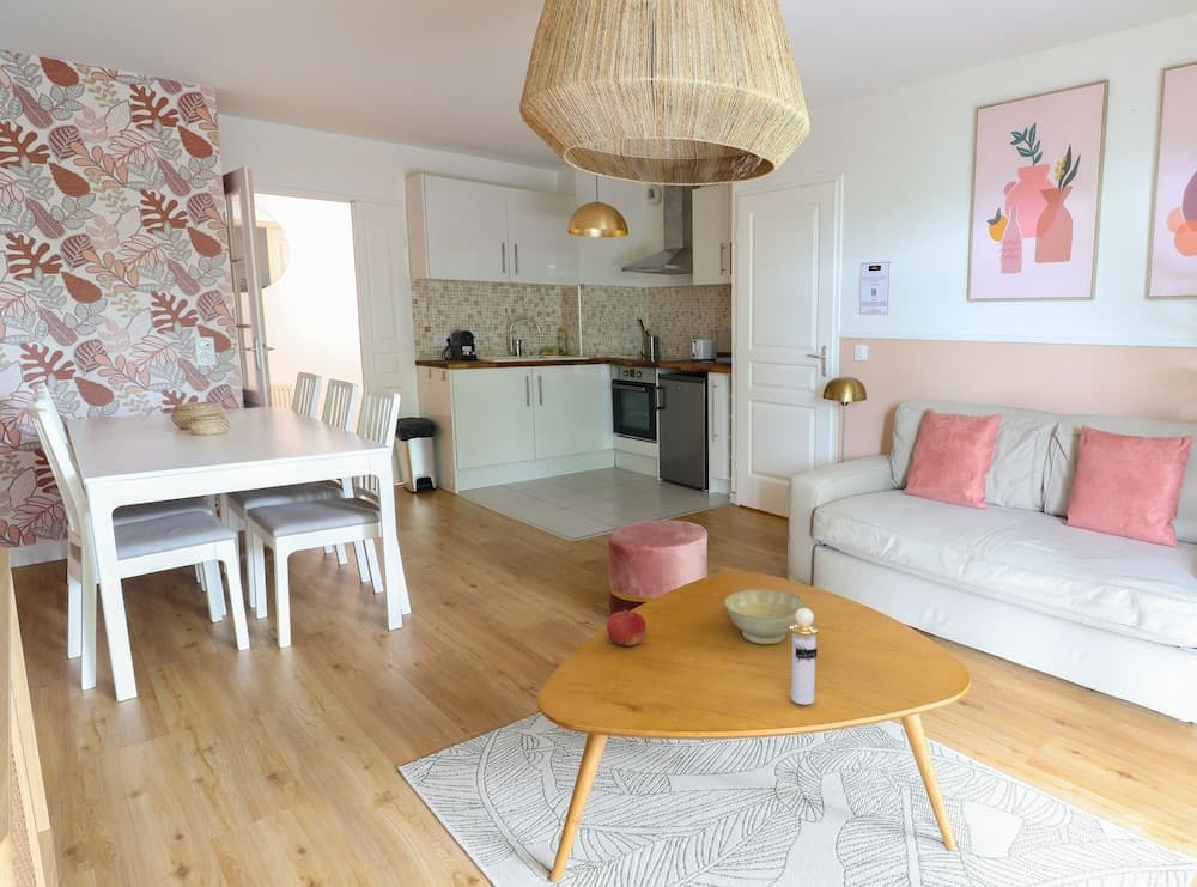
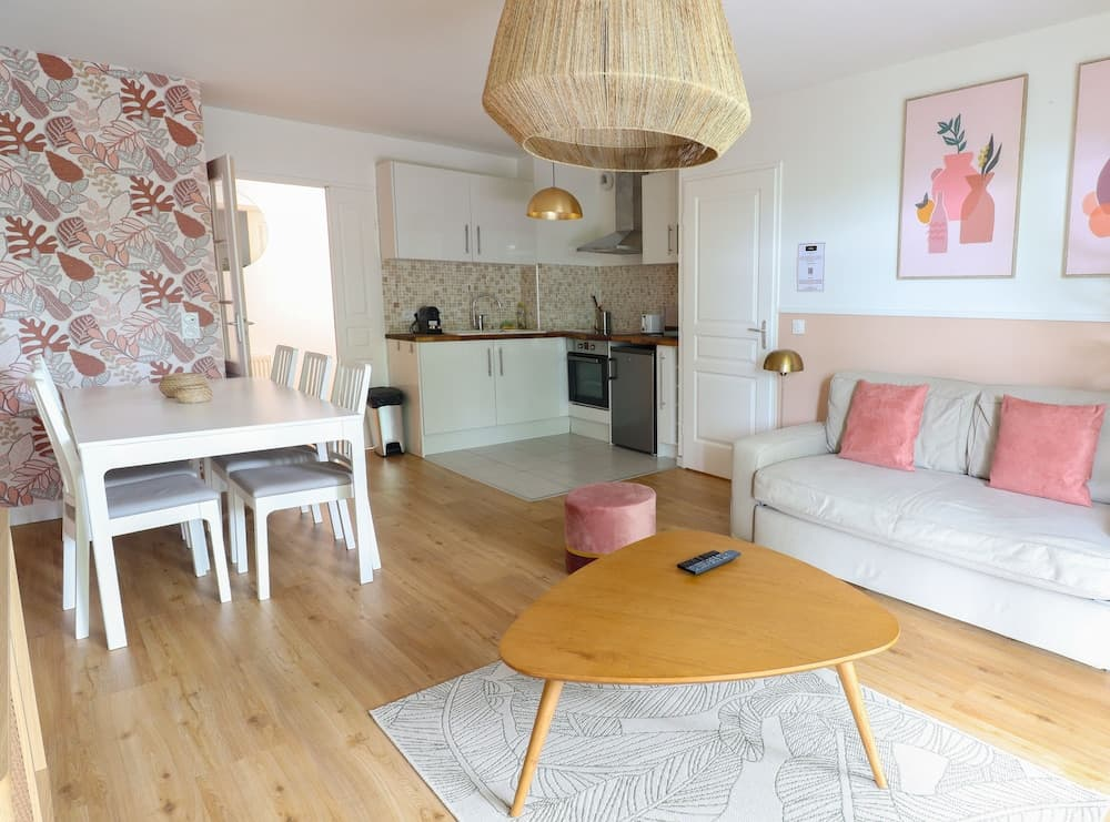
- bowl [723,589,806,645]
- fruit [606,608,648,648]
- perfume bottle [790,607,820,705]
